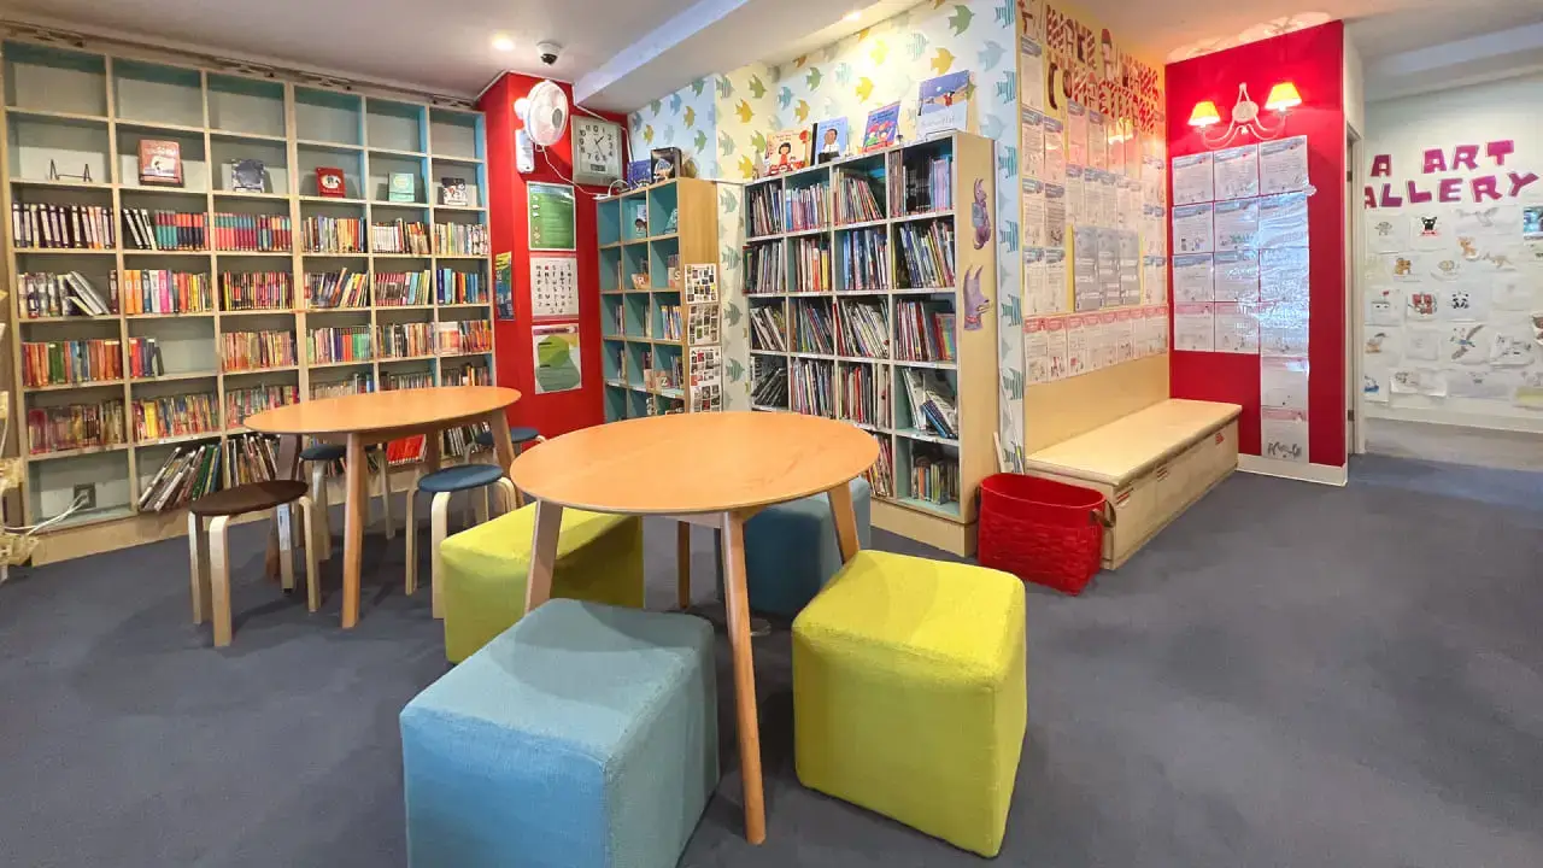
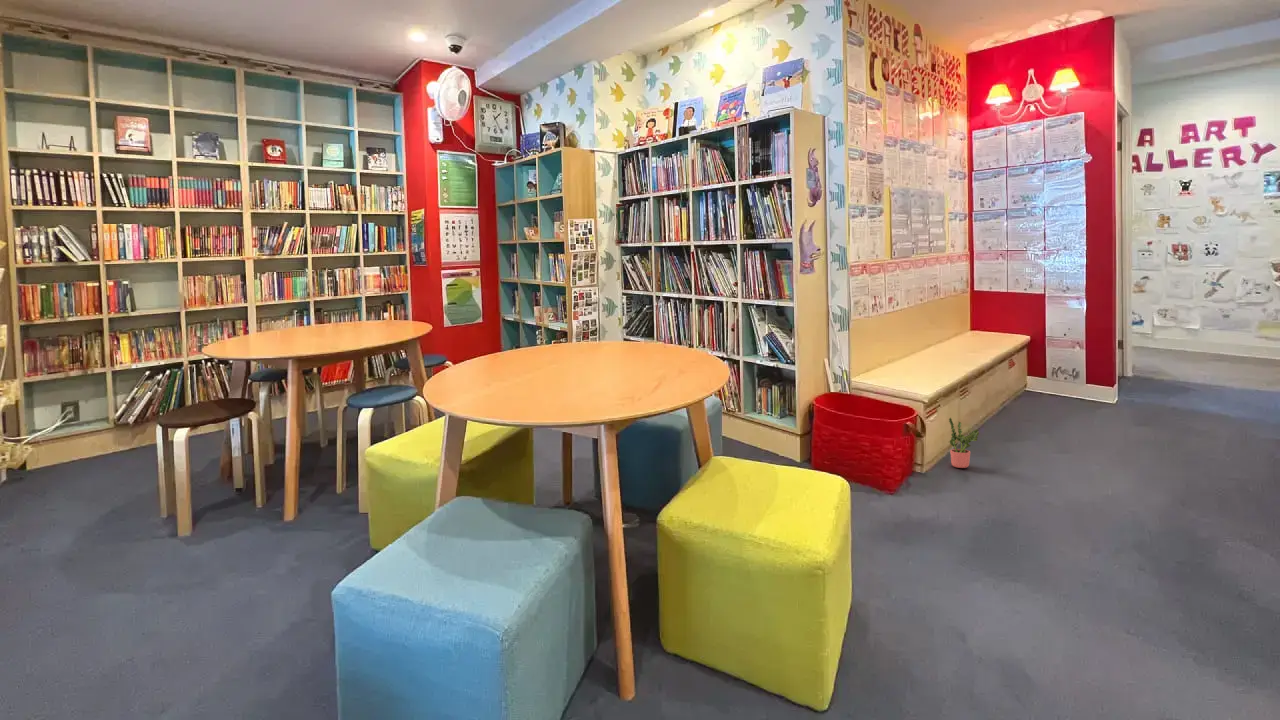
+ potted plant [948,417,980,469]
